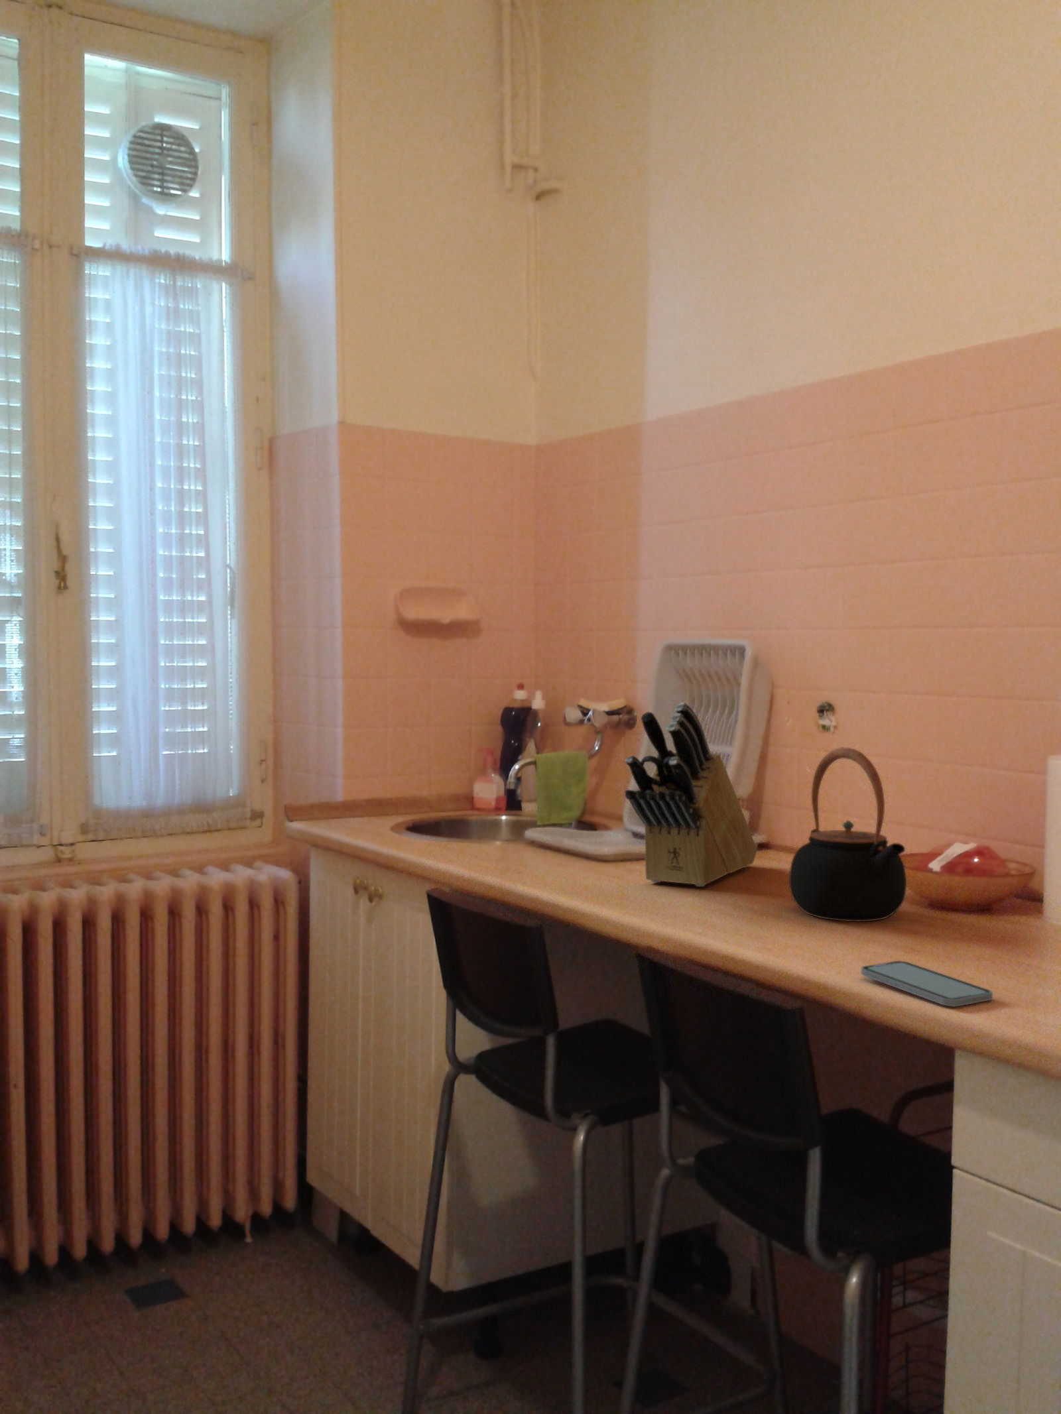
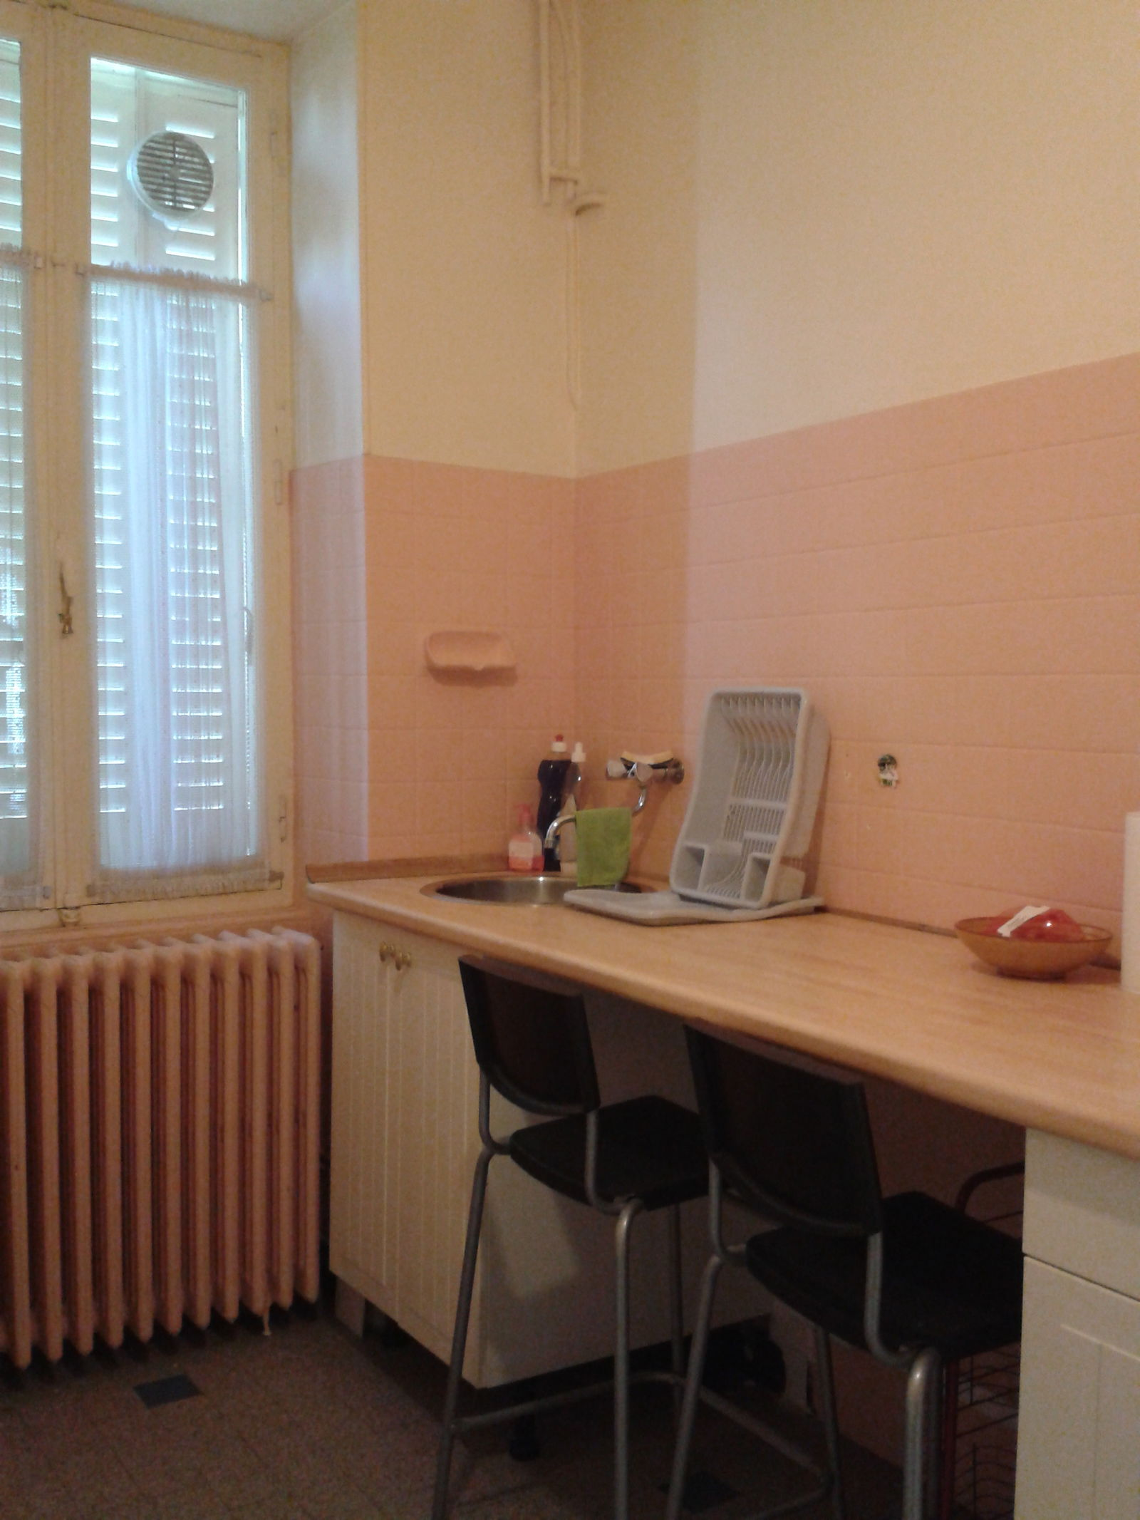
- smartphone [860,959,993,1007]
- teapot [788,747,907,923]
- knife block [624,702,758,888]
